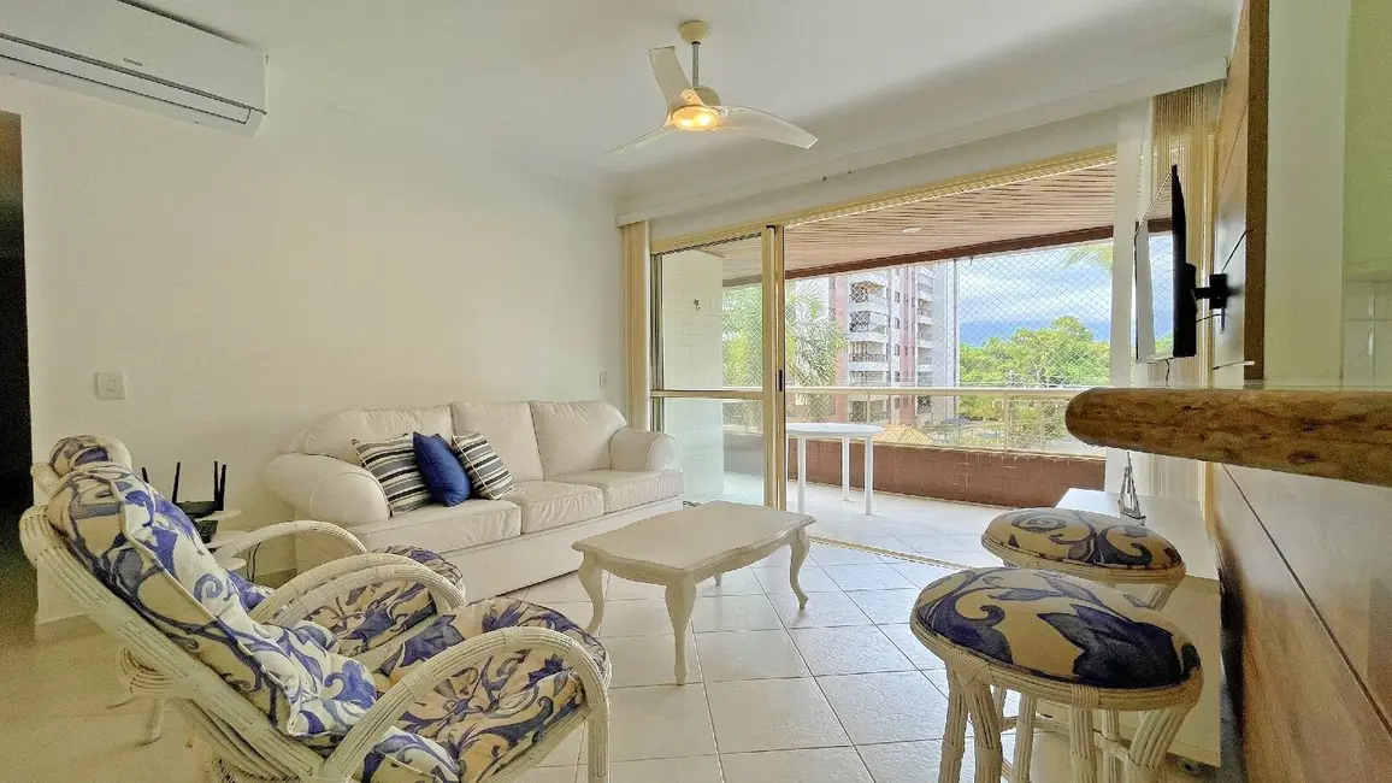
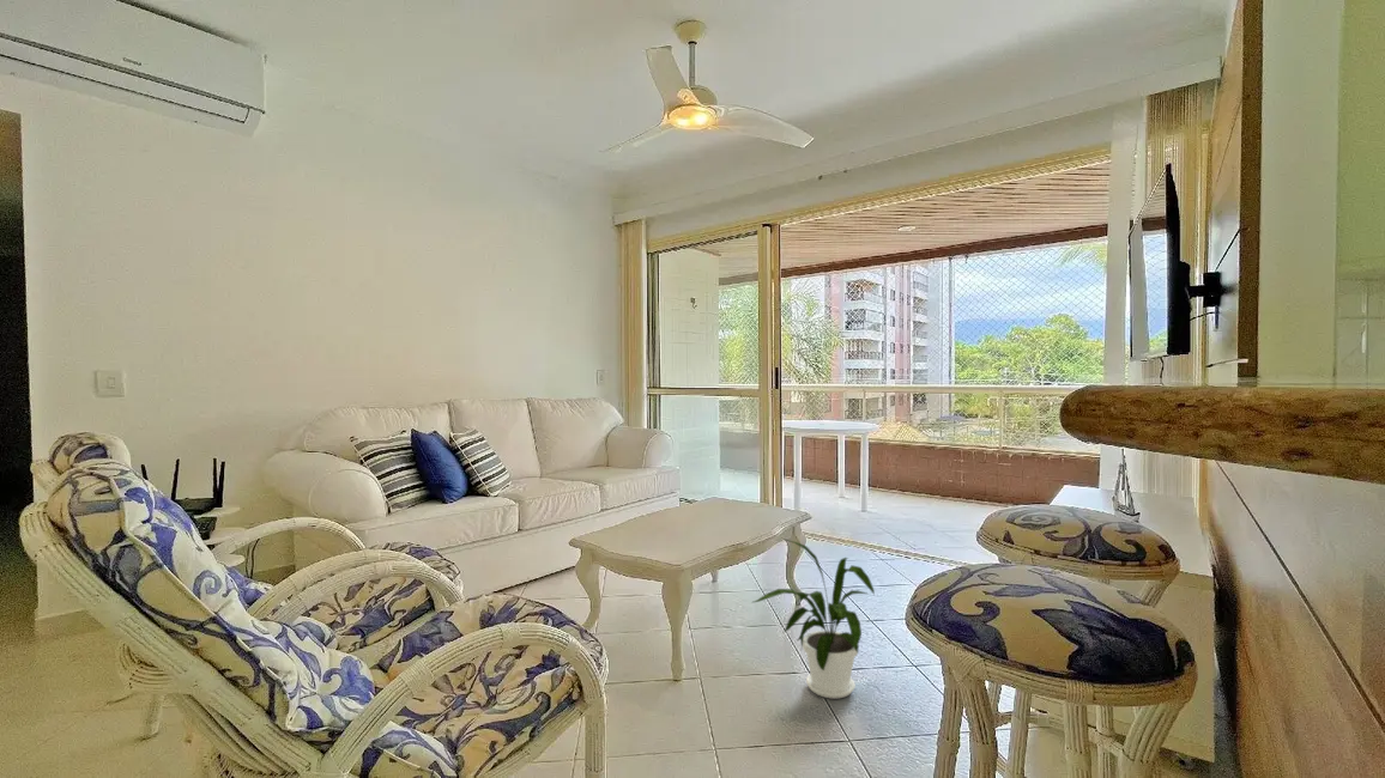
+ house plant [752,537,876,700]
